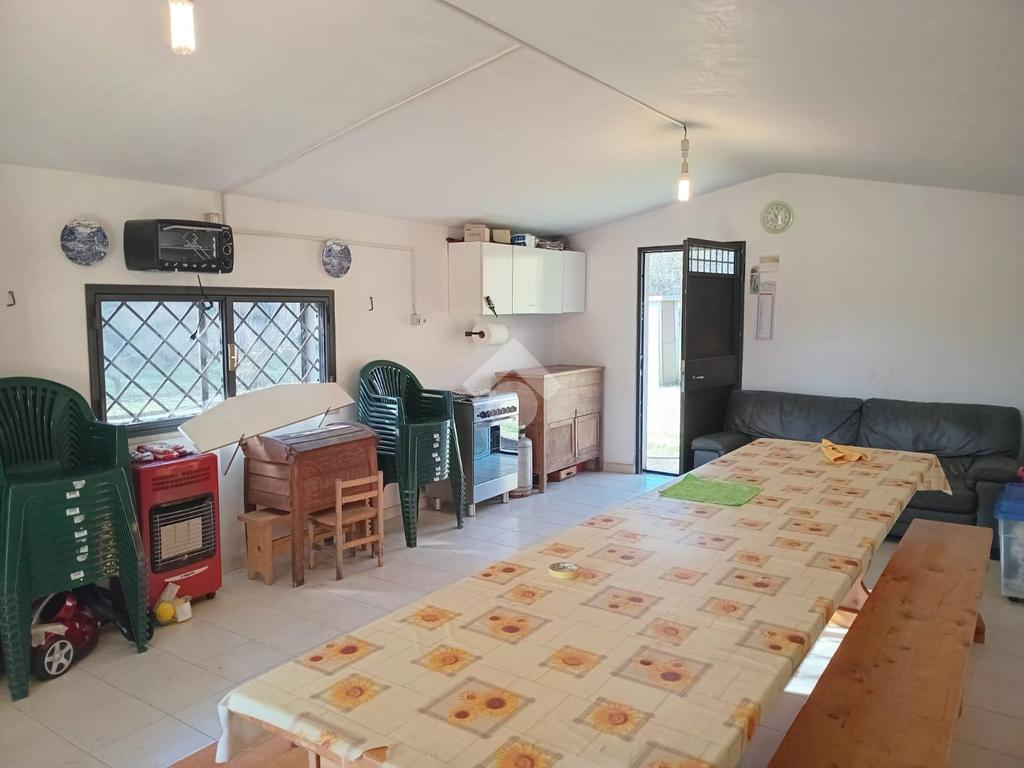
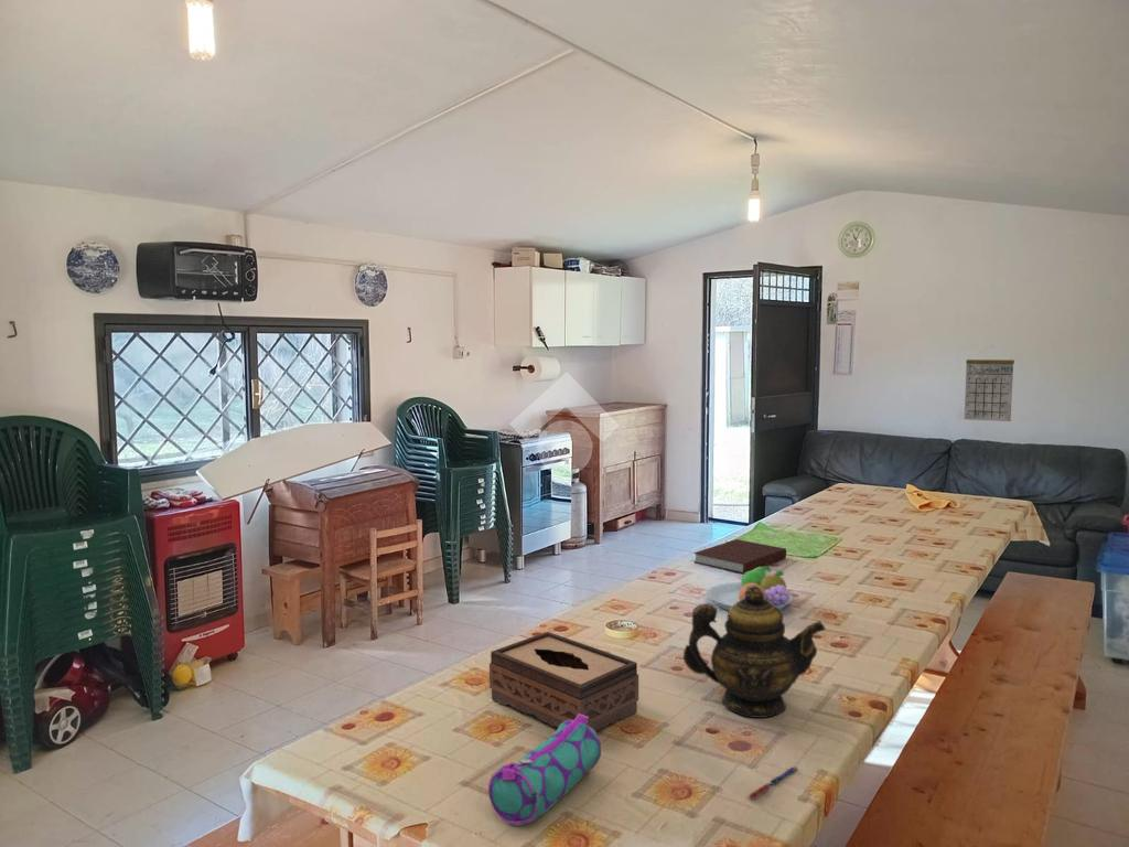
+ pencil case [487,714,602,827]
+ notebook [692,538,787,575]
+ calendar [964,345,1015,422]
+ fruit bowl [706,565,794,611]
+ tissue box [488,631,639,733]
+ pen [749,765,800,801]
+ teapot [682,586,827,719]
